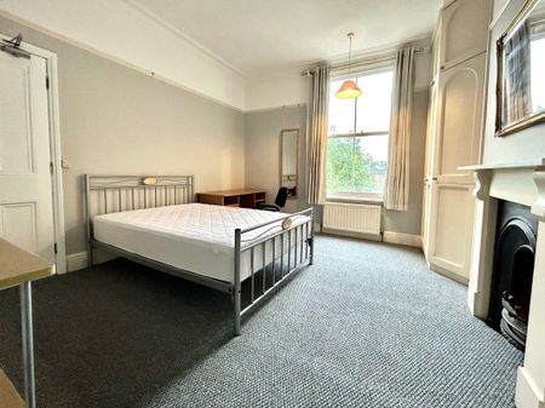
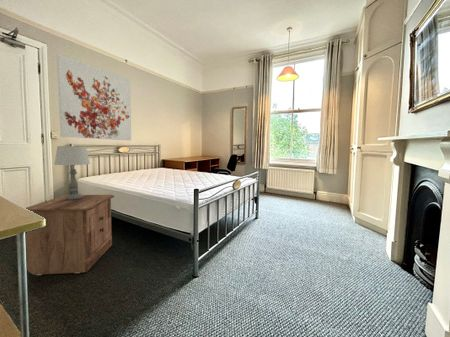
+ table lamp [53,145,91,200]
+ wall art [55,53,132,142]
+ nightstand [25,194,115,276]
